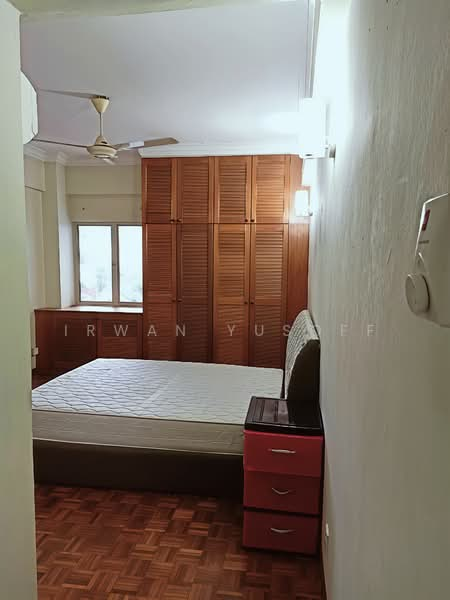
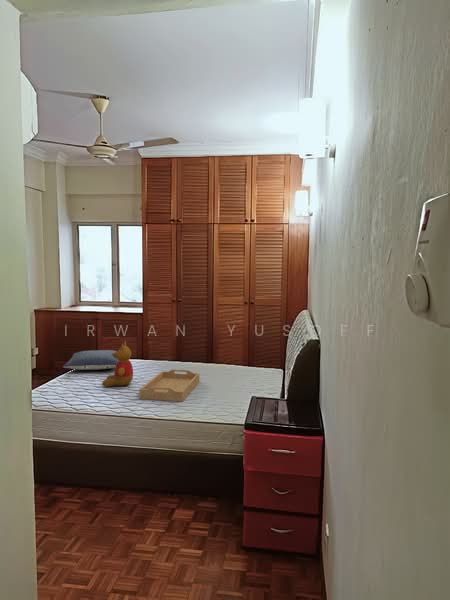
+ pillow [62,349,119,371]
+ teddy bear [101,341,134,388]
+ serving tray [138,368,200,402]
